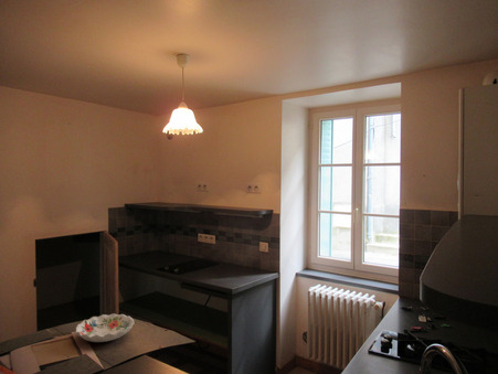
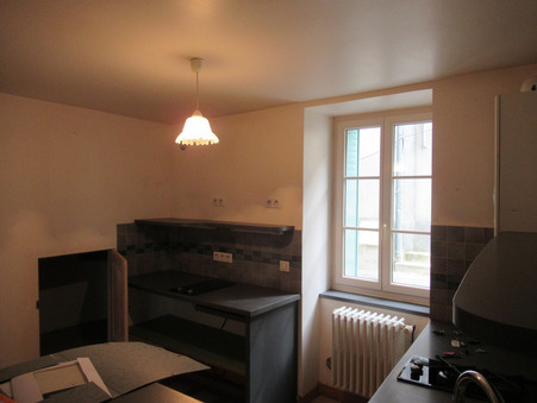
- decorative bowl [74,312,136,343]
